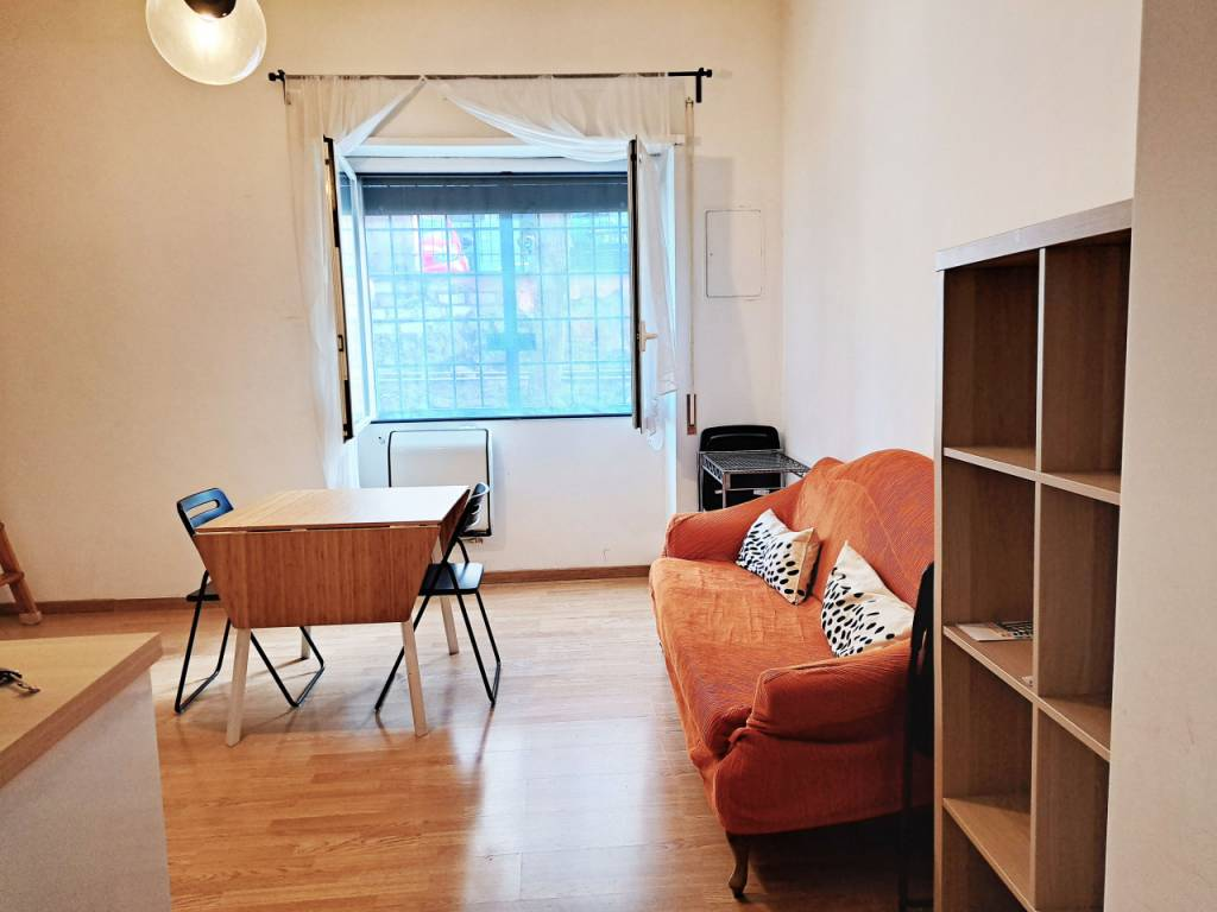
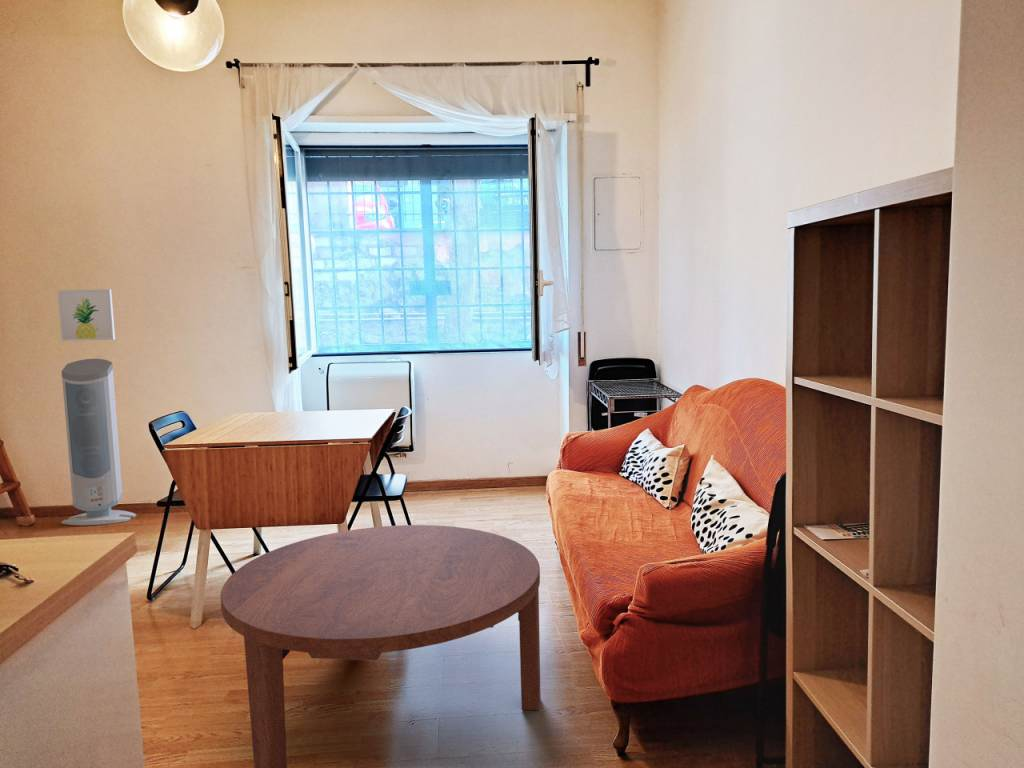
+ air purifier [61,358,137,526]
+ coffee table [220,524,542,768]
+ wall art [56,288,116,342]
